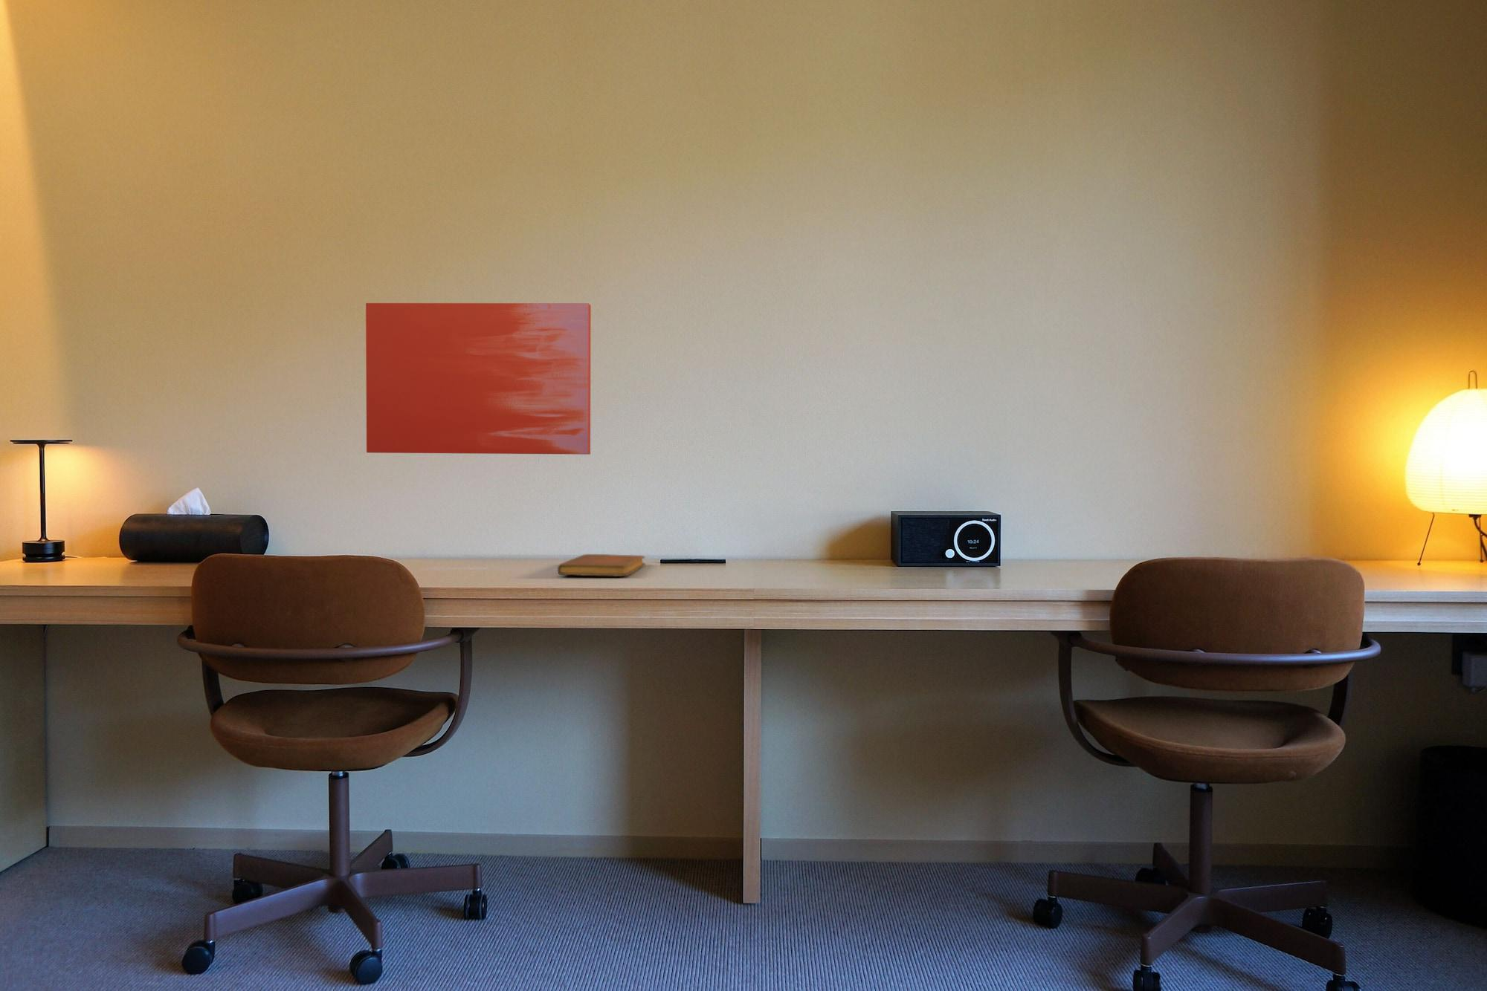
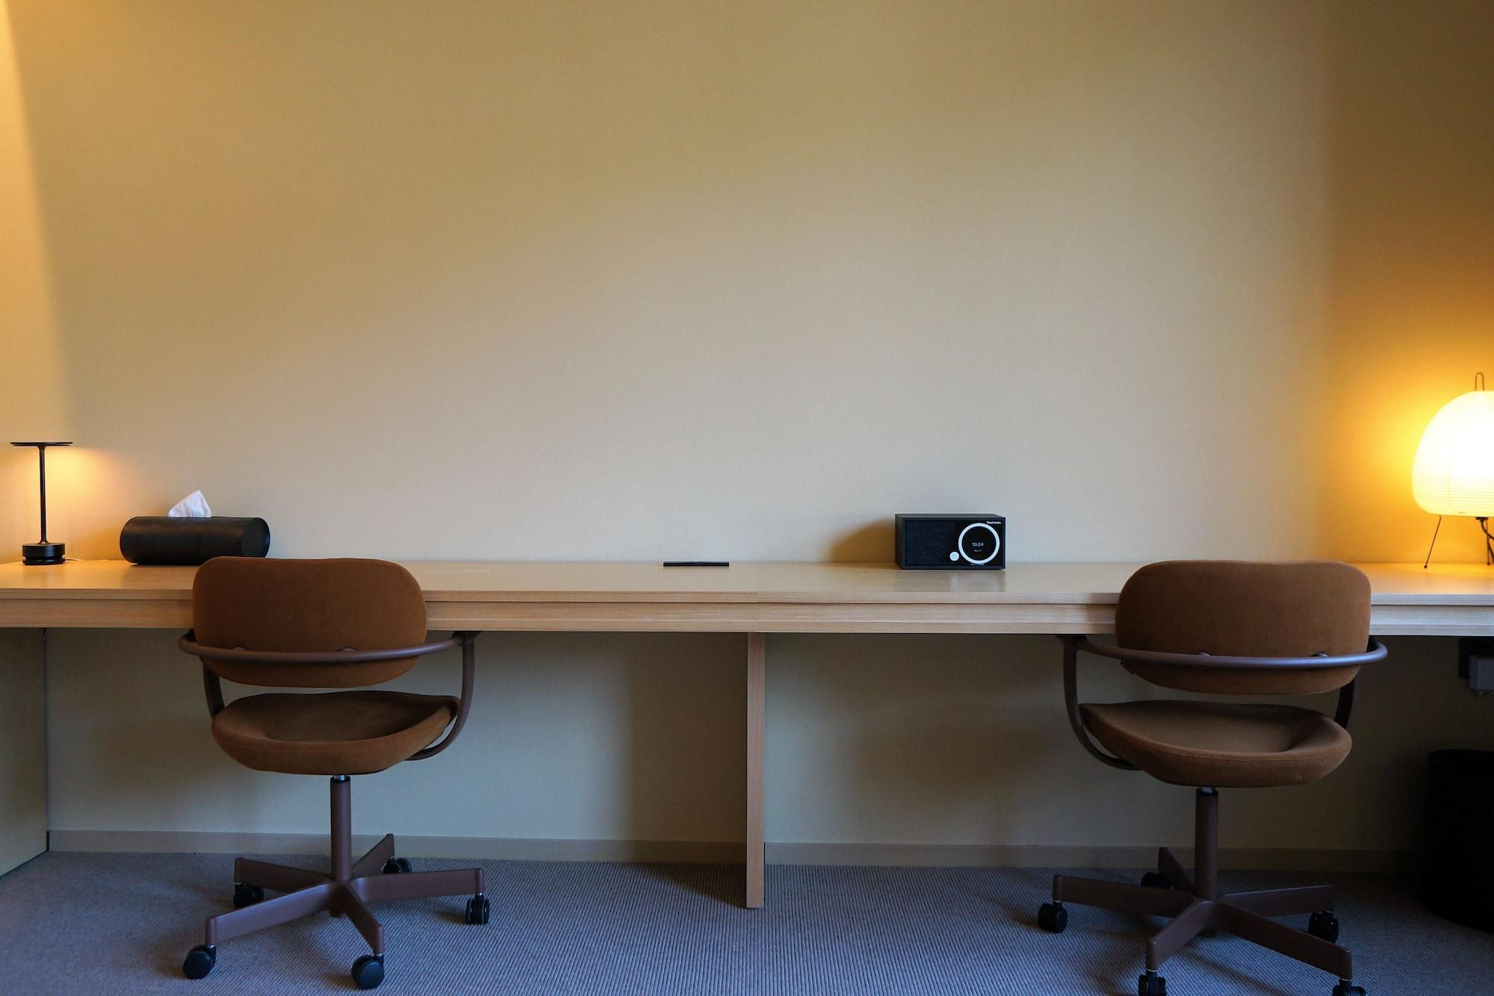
- notebook [557,553,646,577]
- wall art [365,302,591,456]
